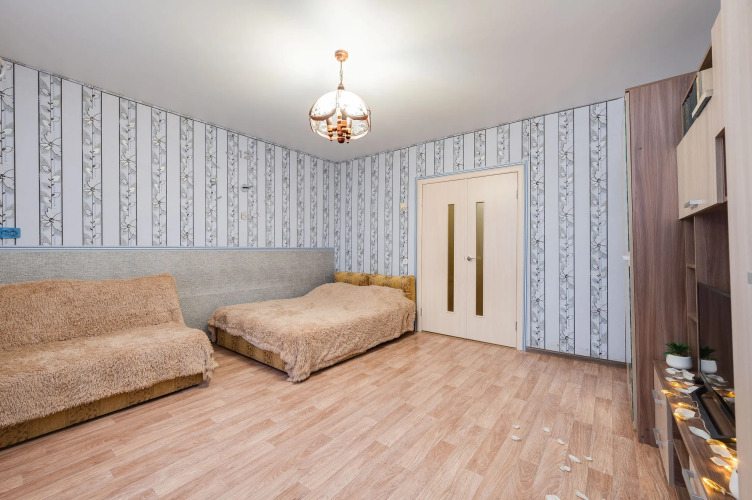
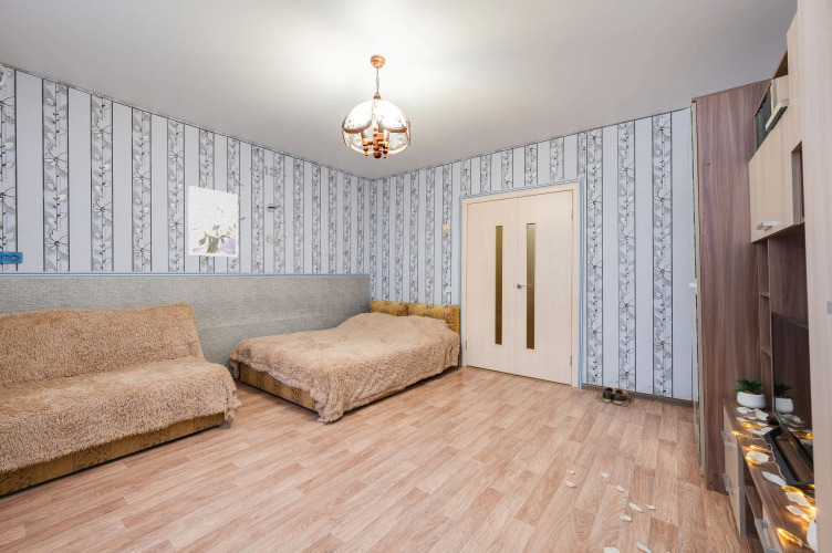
+ shoes [597,386,632,407]
+ wall art [187,185,239,258]
